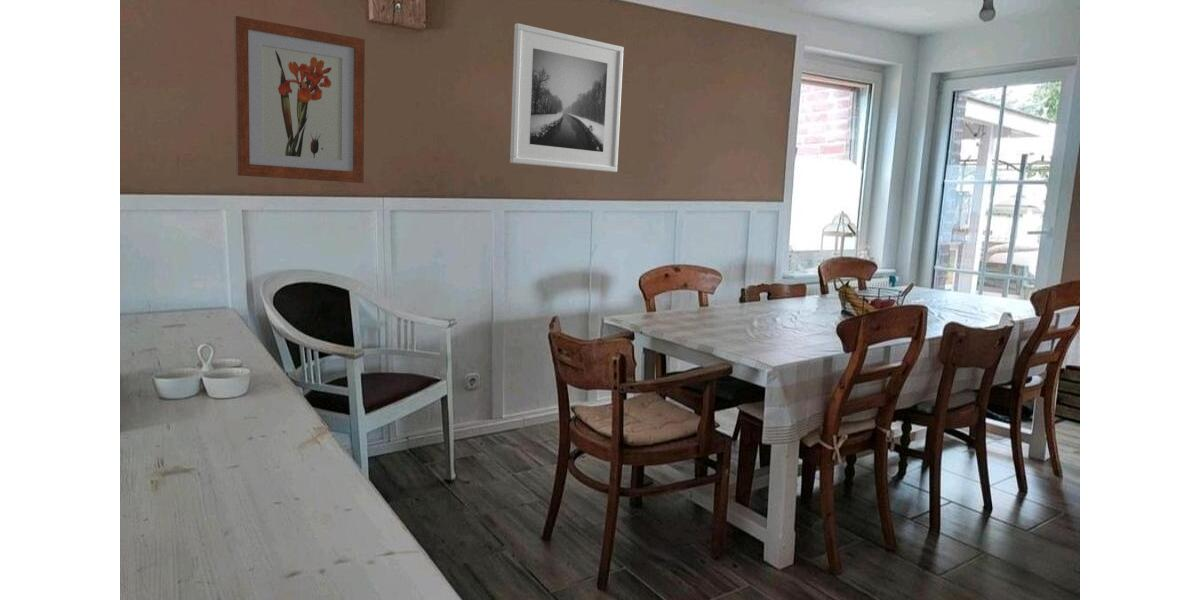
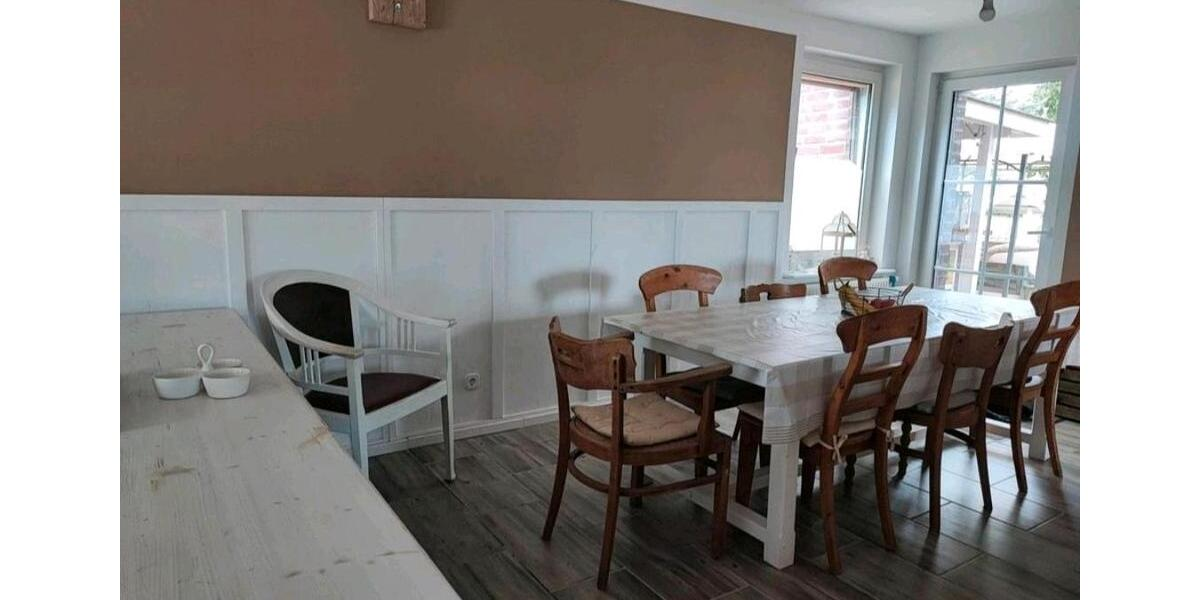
- wall art [233,15,366,184]
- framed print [509,22,625,173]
